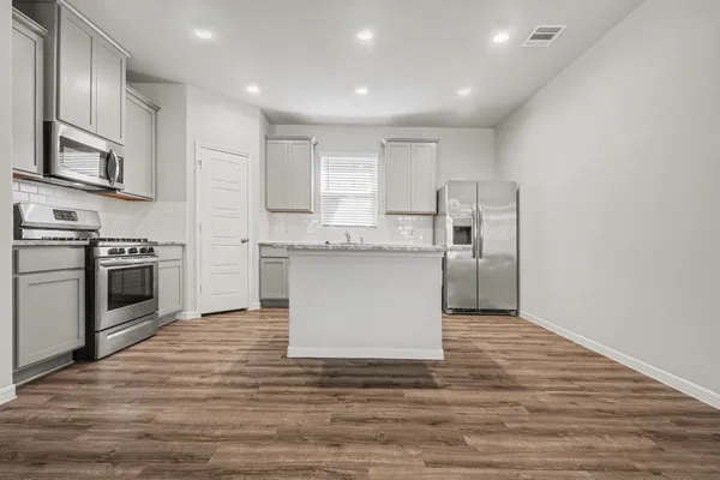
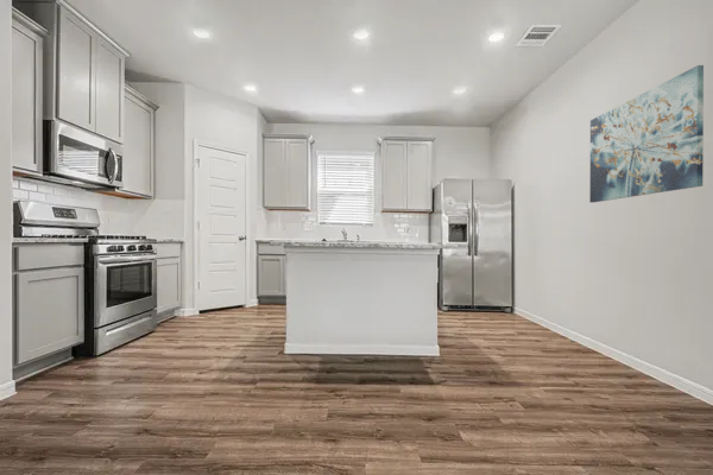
+ wall art [588,64,705,203]
